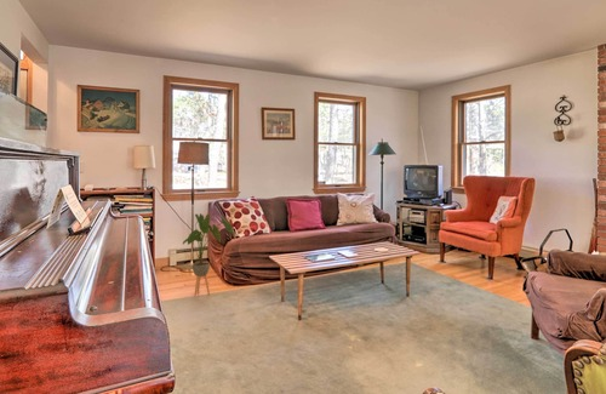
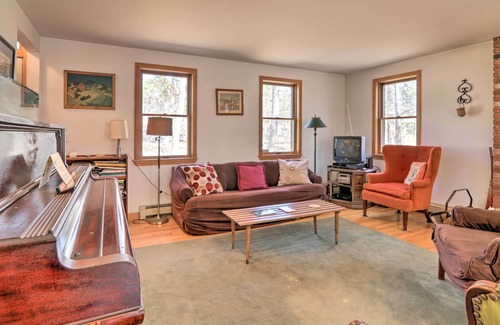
- house plant [182,212,235,298]
